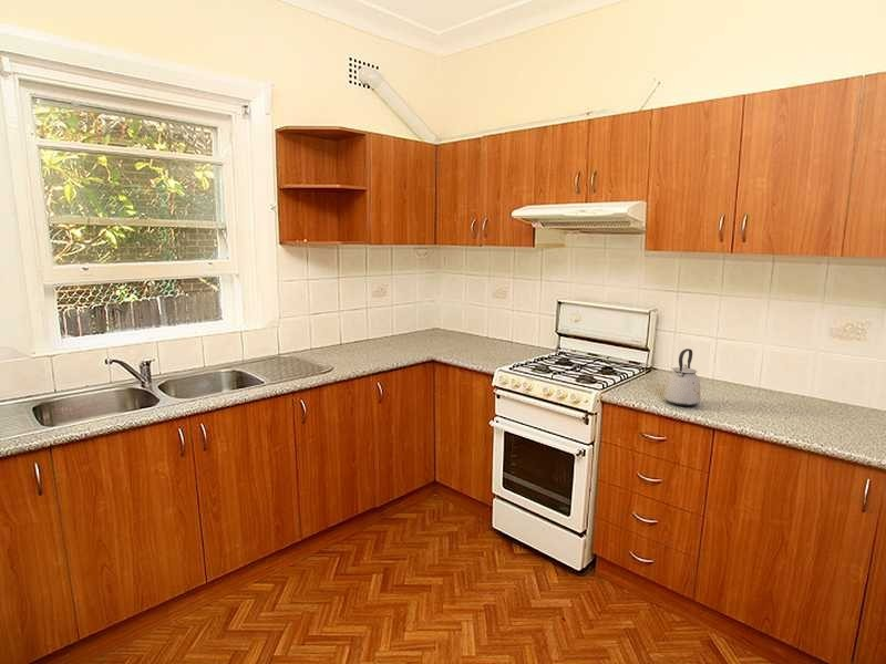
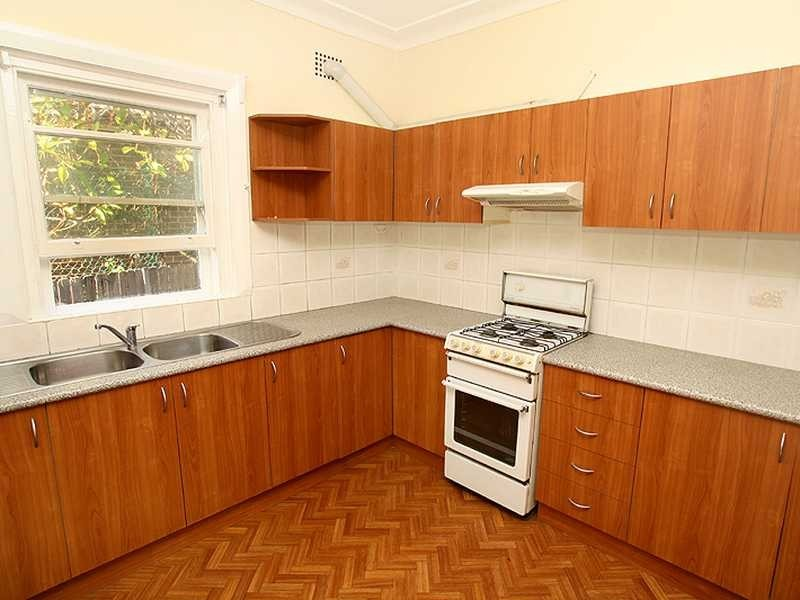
- kettle [663,347,701,407]
